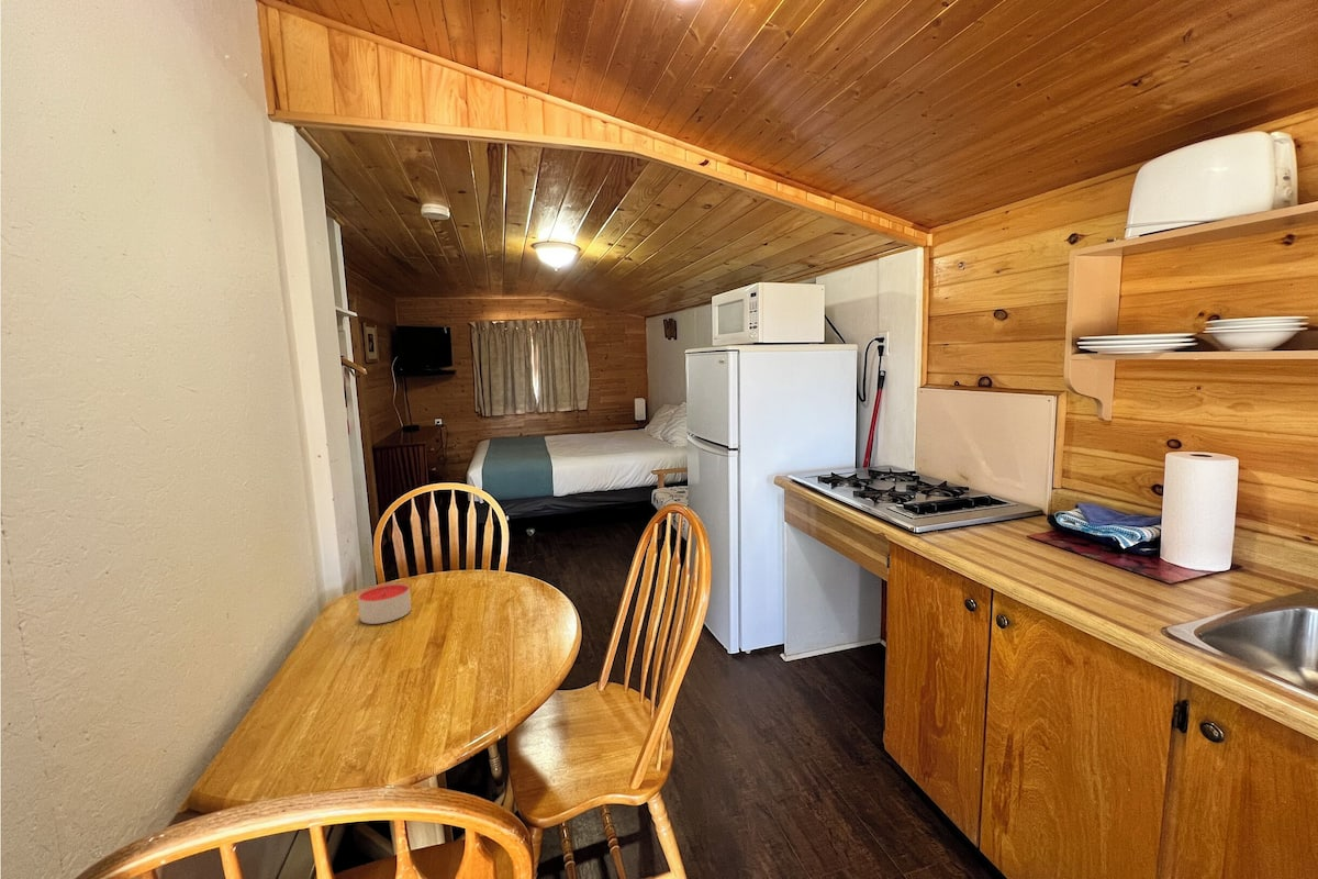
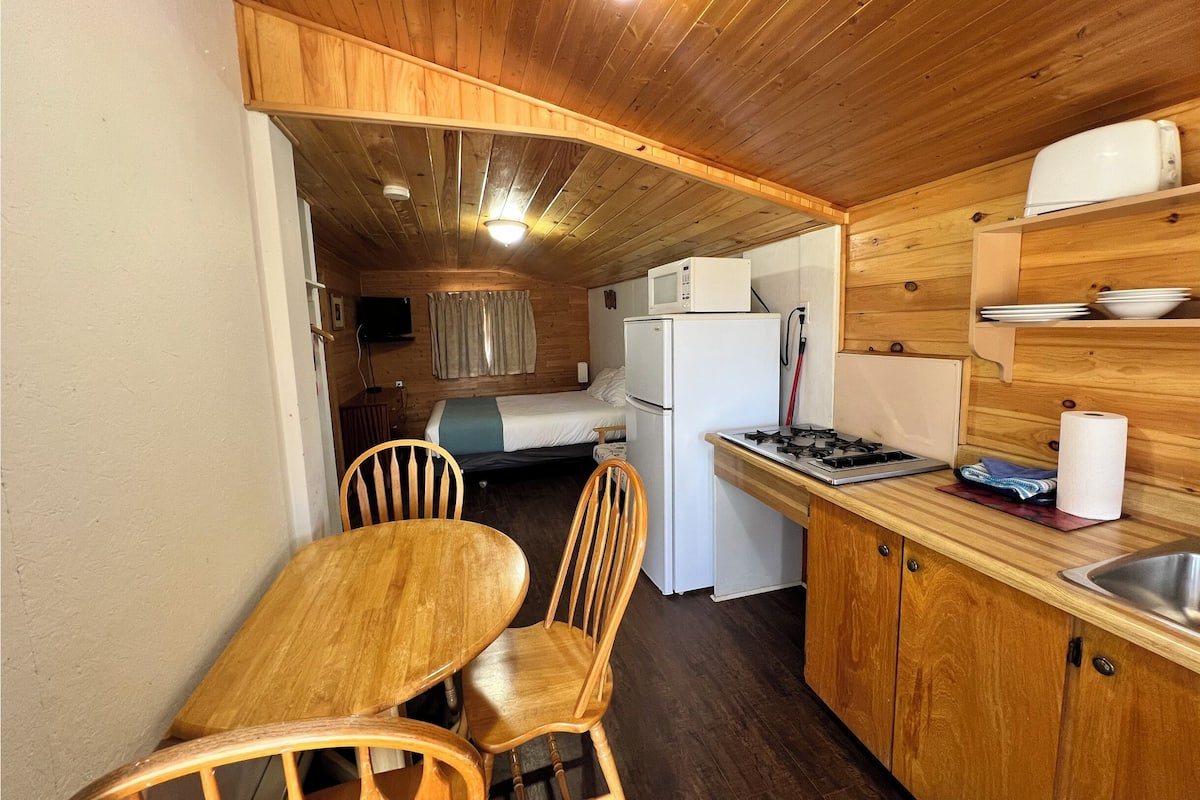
- candle [357,581,412,625]
